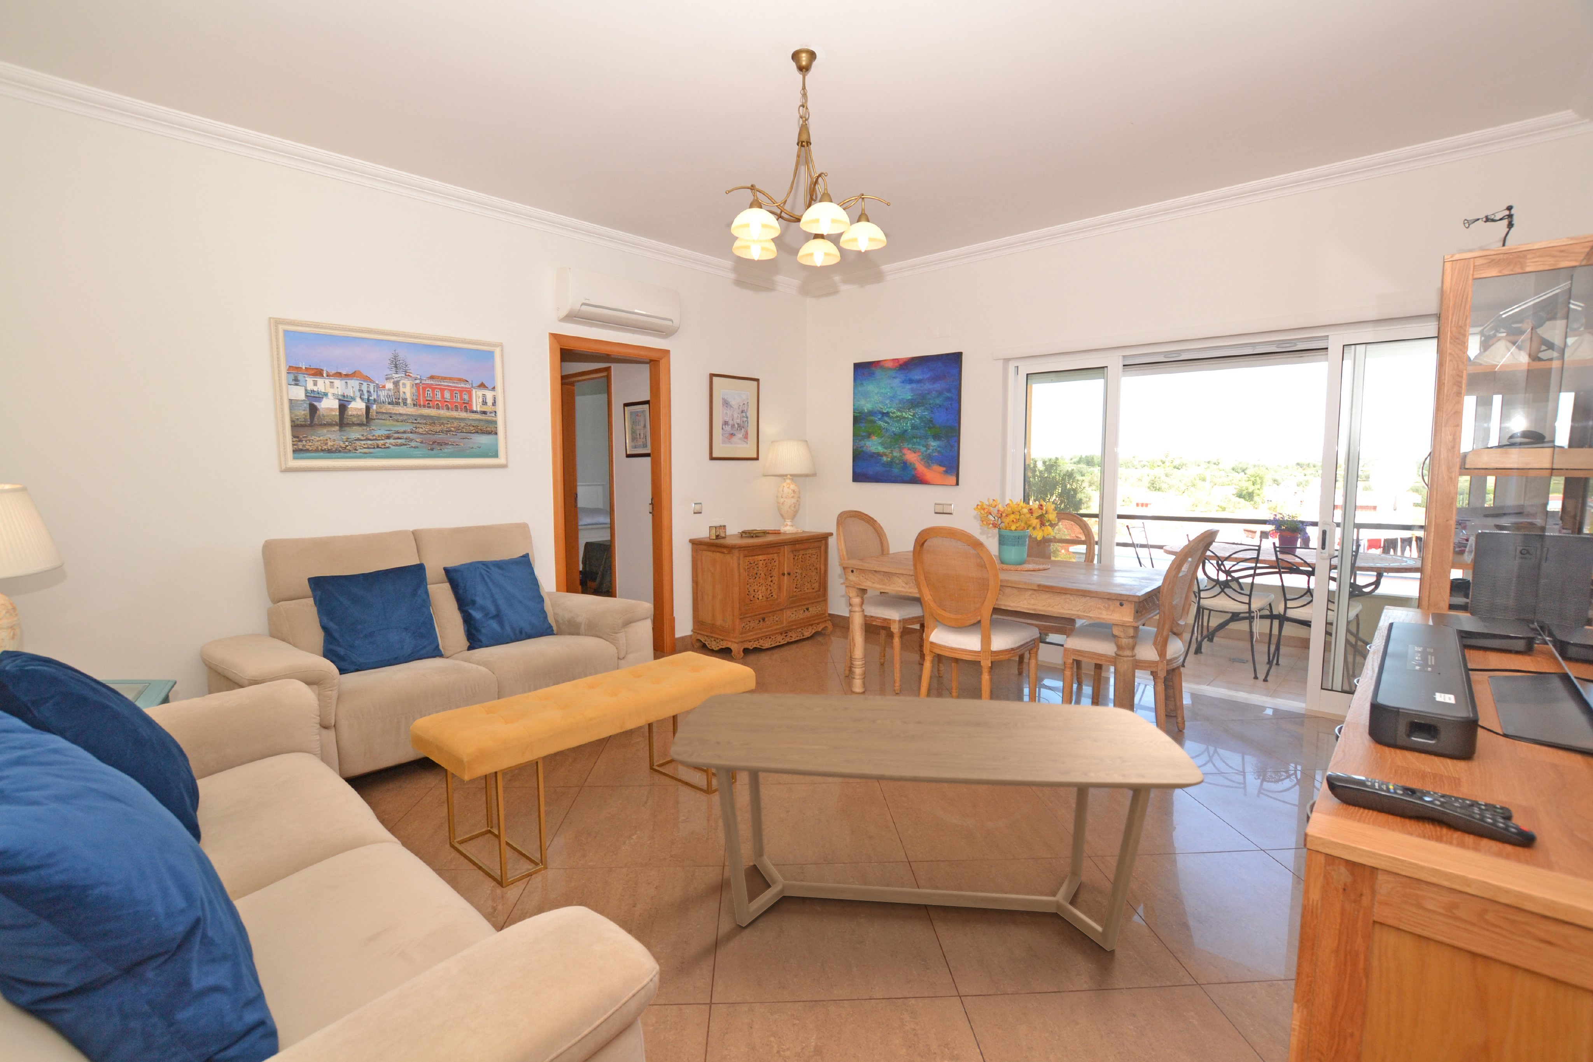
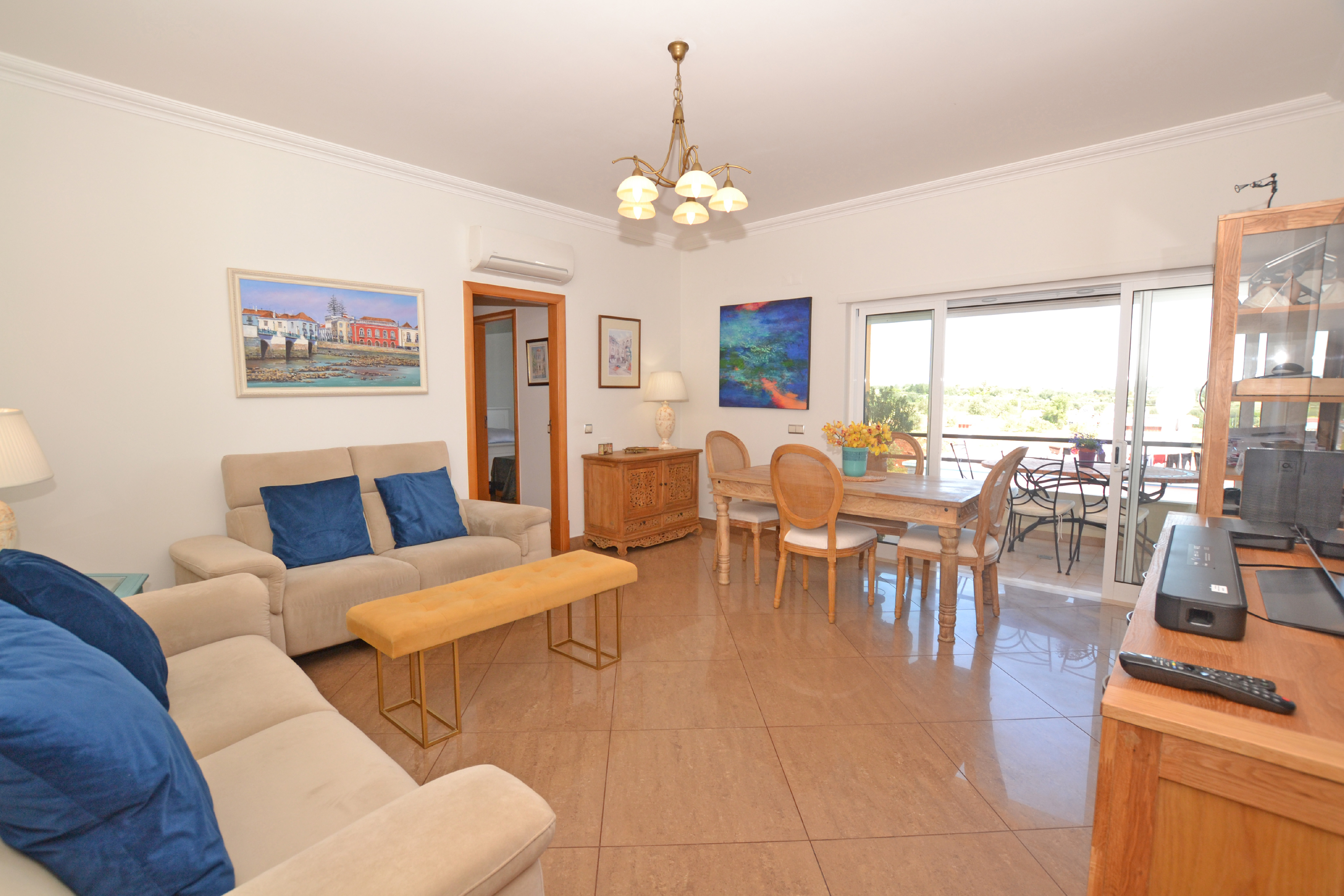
- coffee table [670,692,1204,952]
